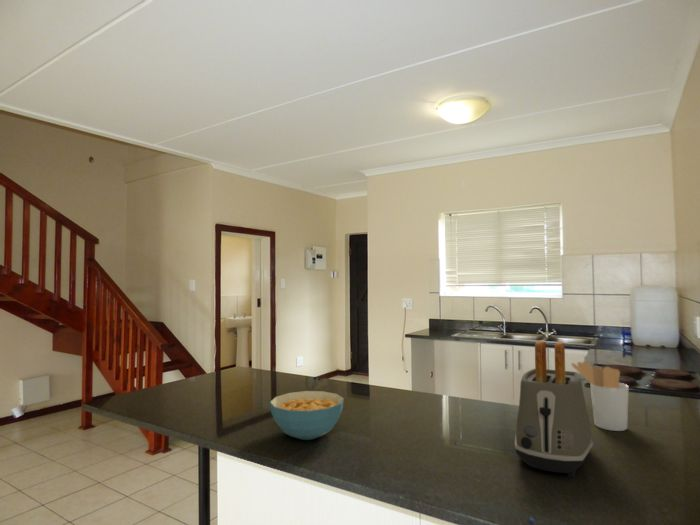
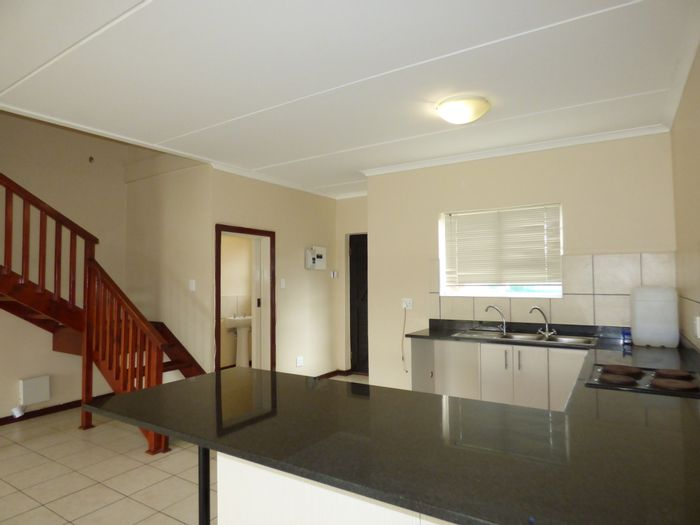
- utensil holder [570,361,630,432]
- cereal bowl [269,390,345,441]
- toaster [514,340,594,478]
